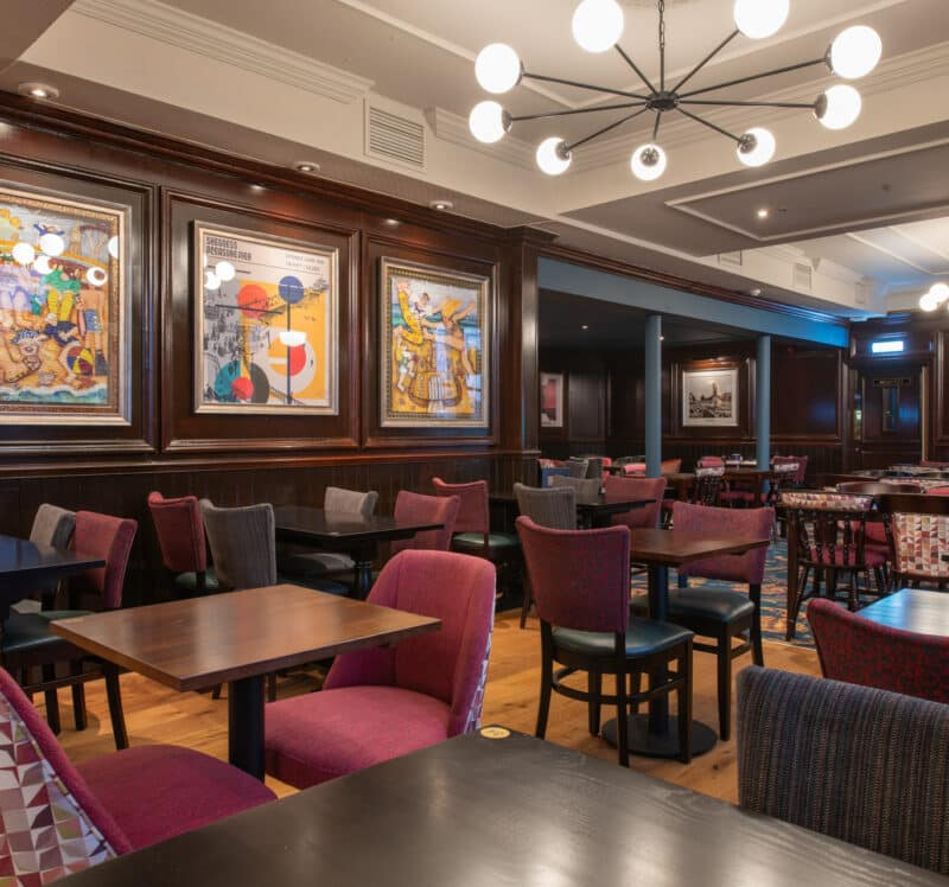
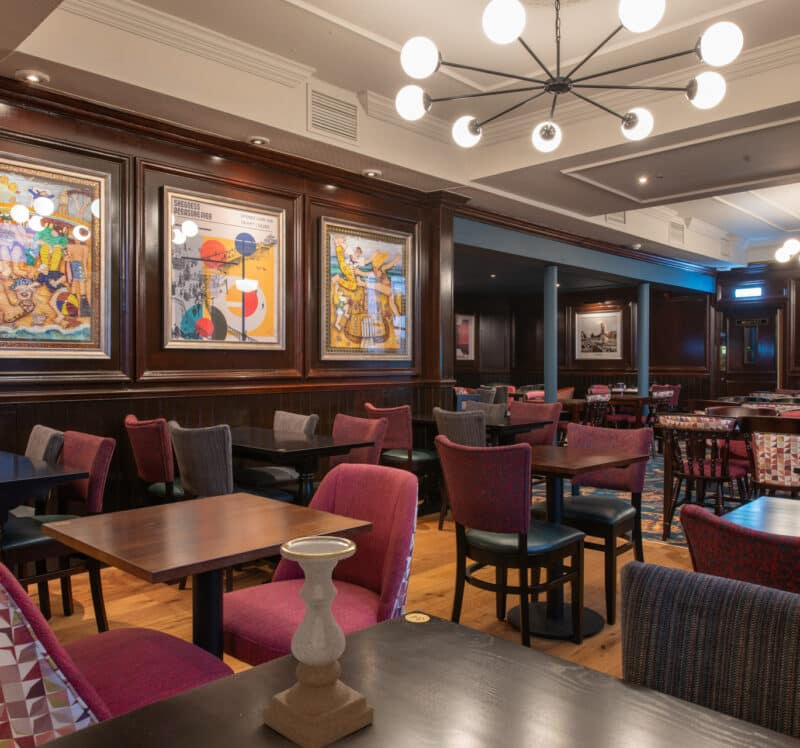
+ candle holder [262,535,375,748]
